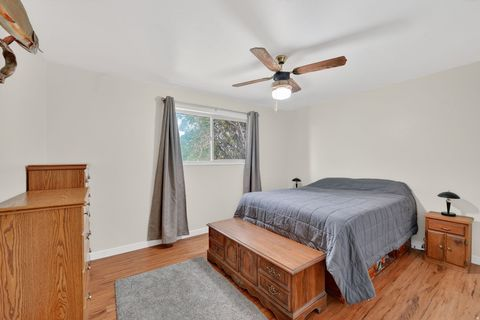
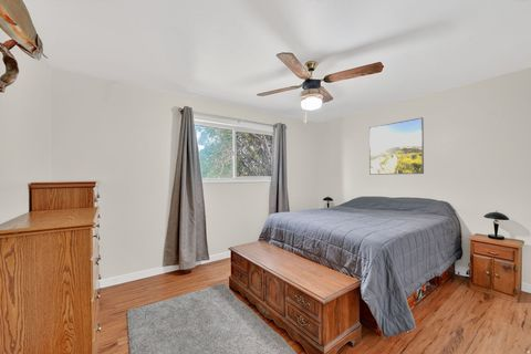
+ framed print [368,116,425,176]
